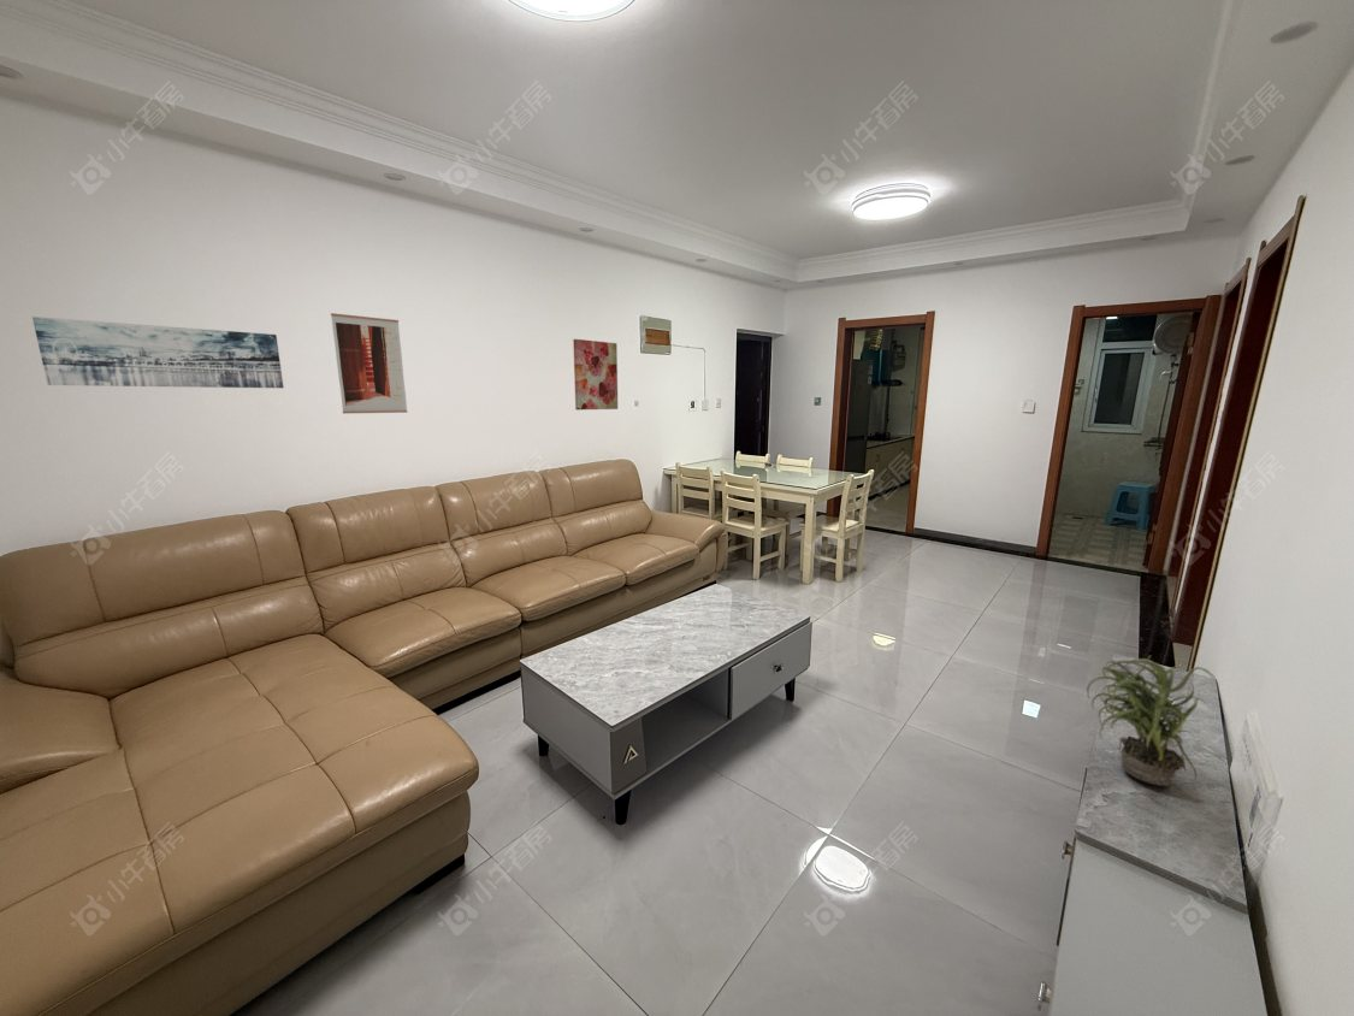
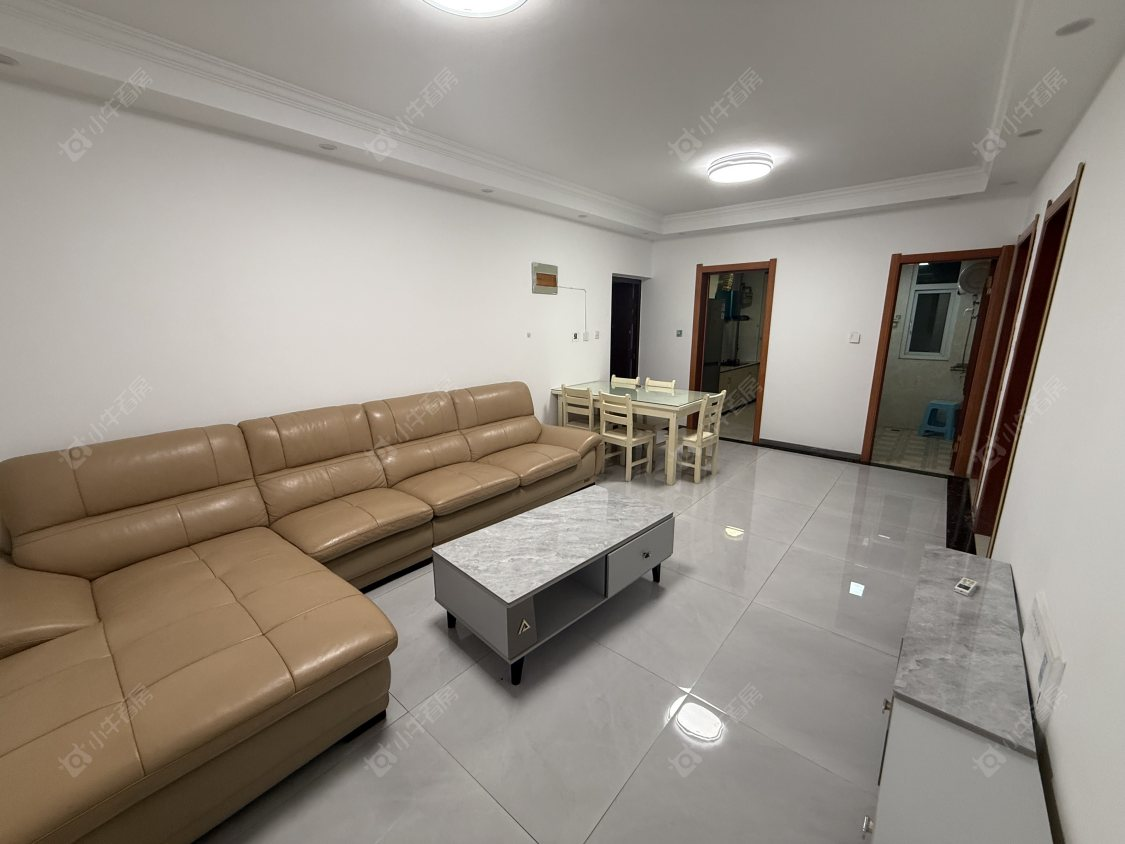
- wall art [31,315,285,389]
- wall art [572,338,619,410]
- potted plant [1086,655,1217,787]
- wall art [330,312,408,415]
